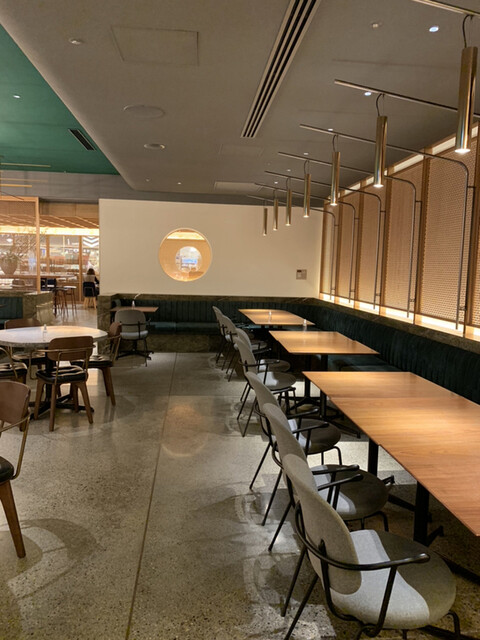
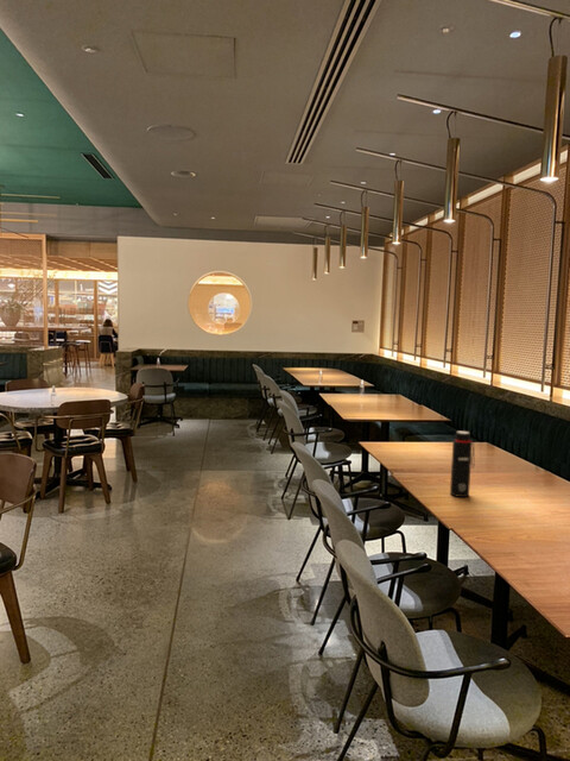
+ water bottle [449,430,476,498]
